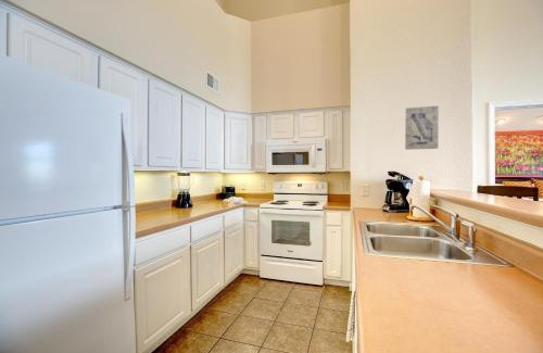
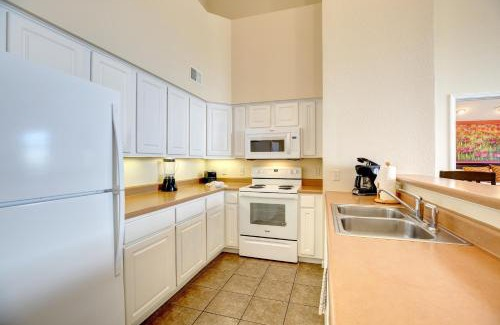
- wall art [404,104,440,151]
